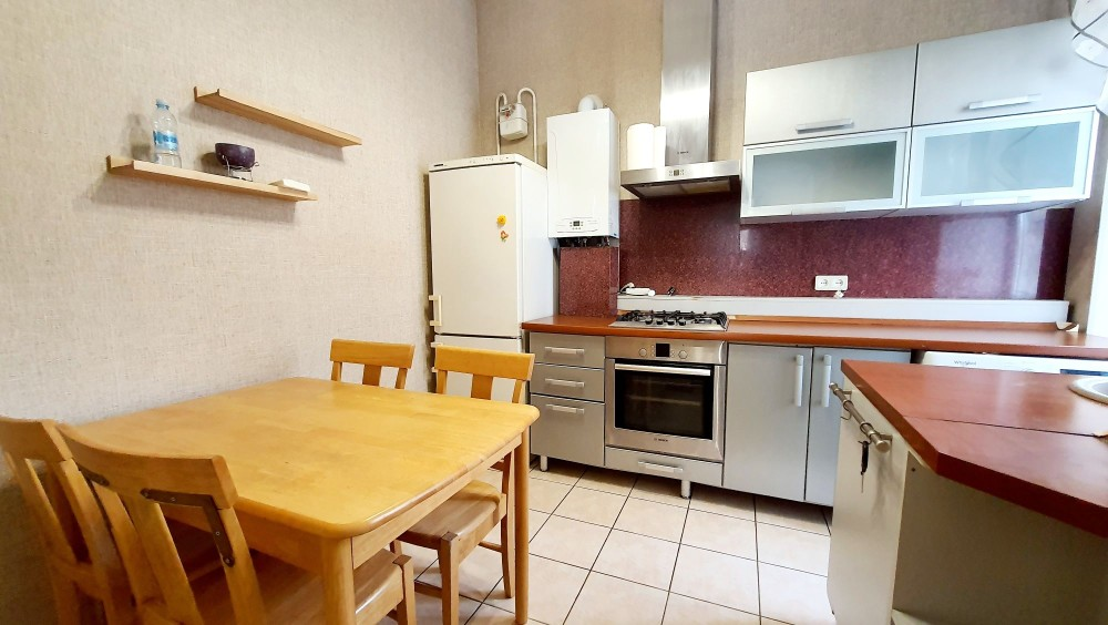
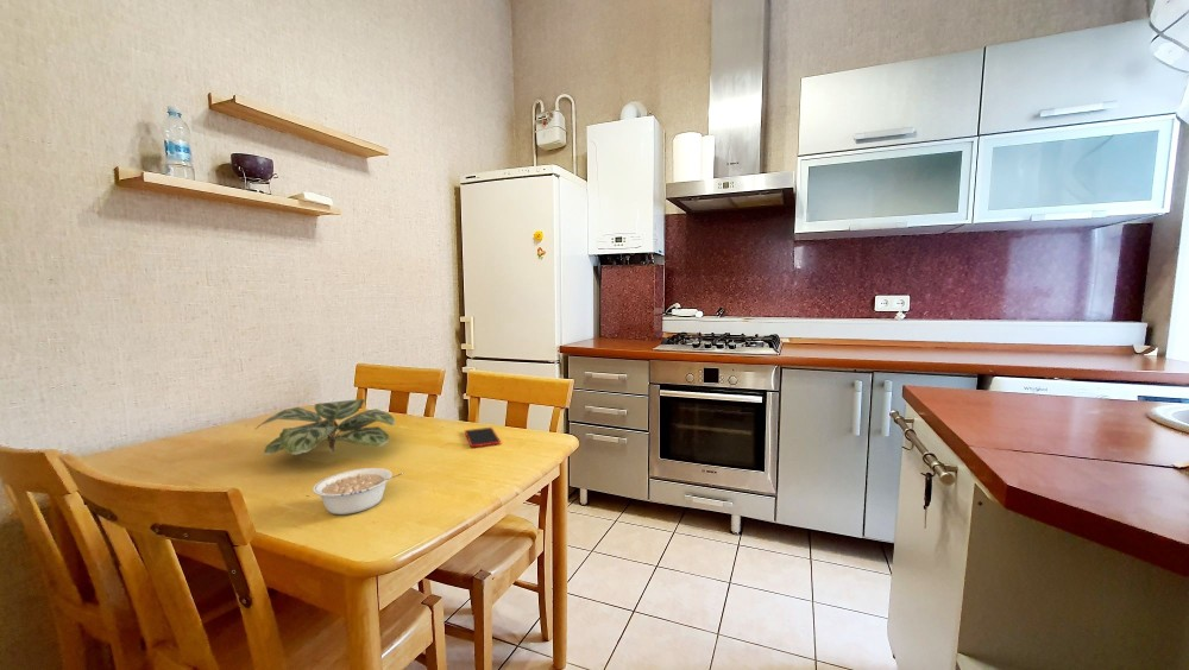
+ plant [253,398,397,456]
+ smartphone [464,426,502,449]
+ legume [312,467,404,516]
